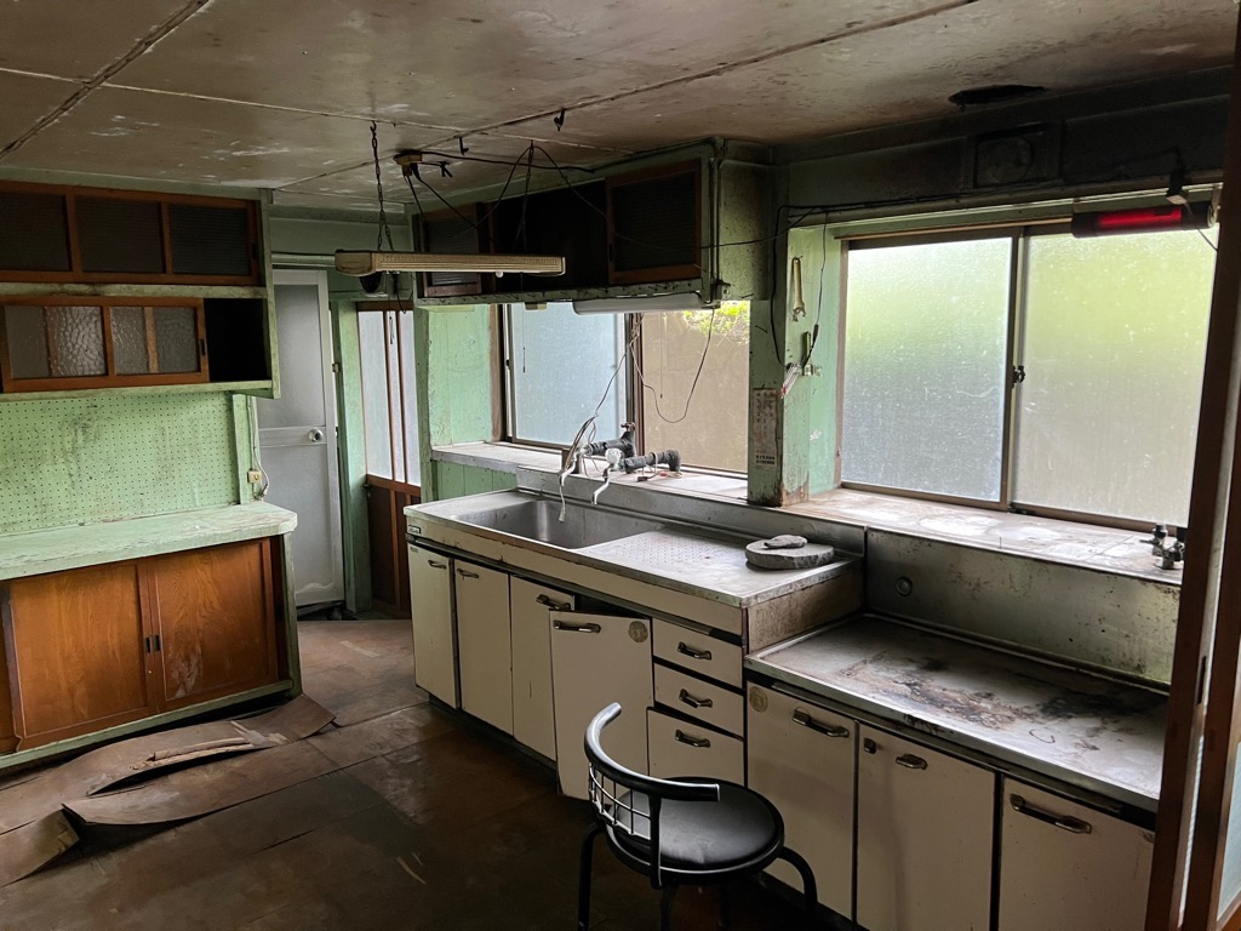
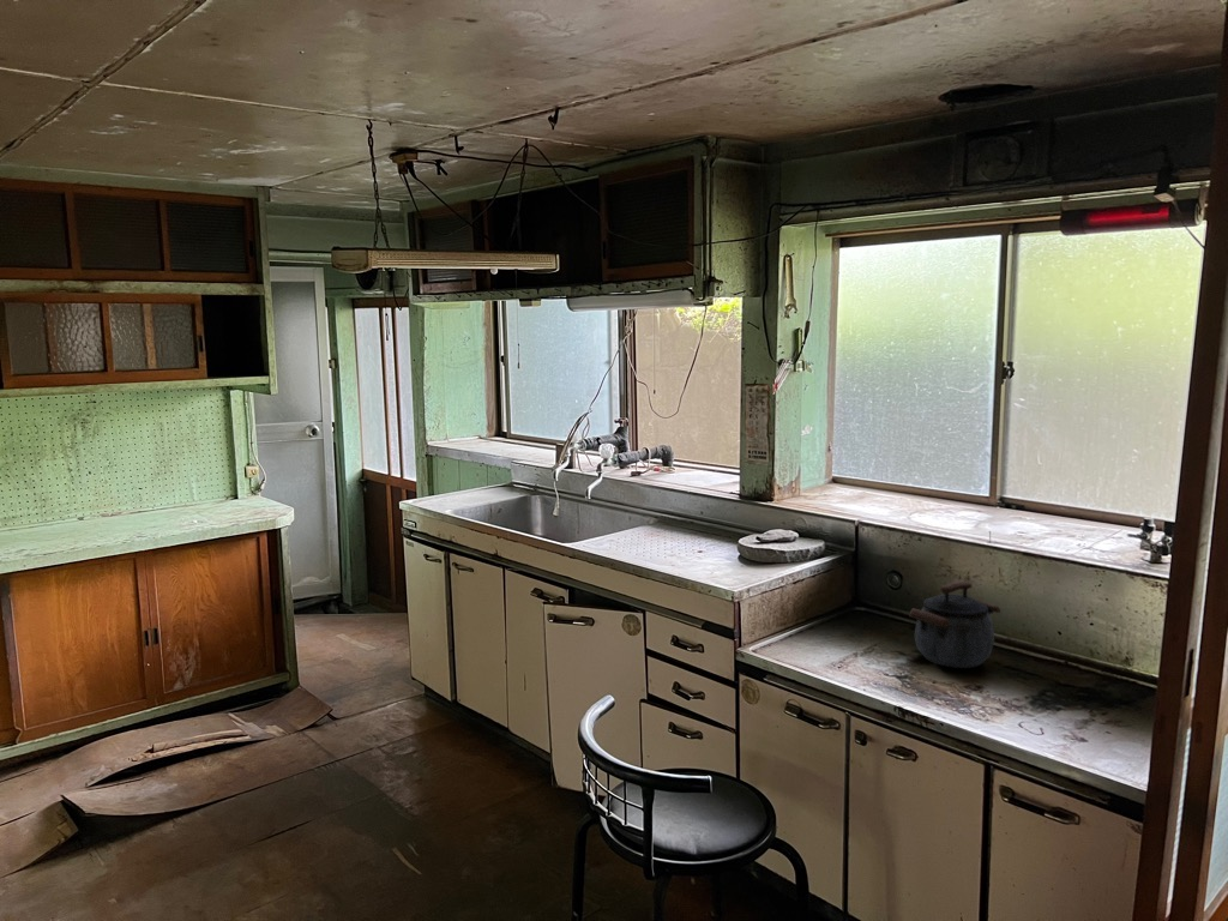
+ kettle [908,580,1001,669]
